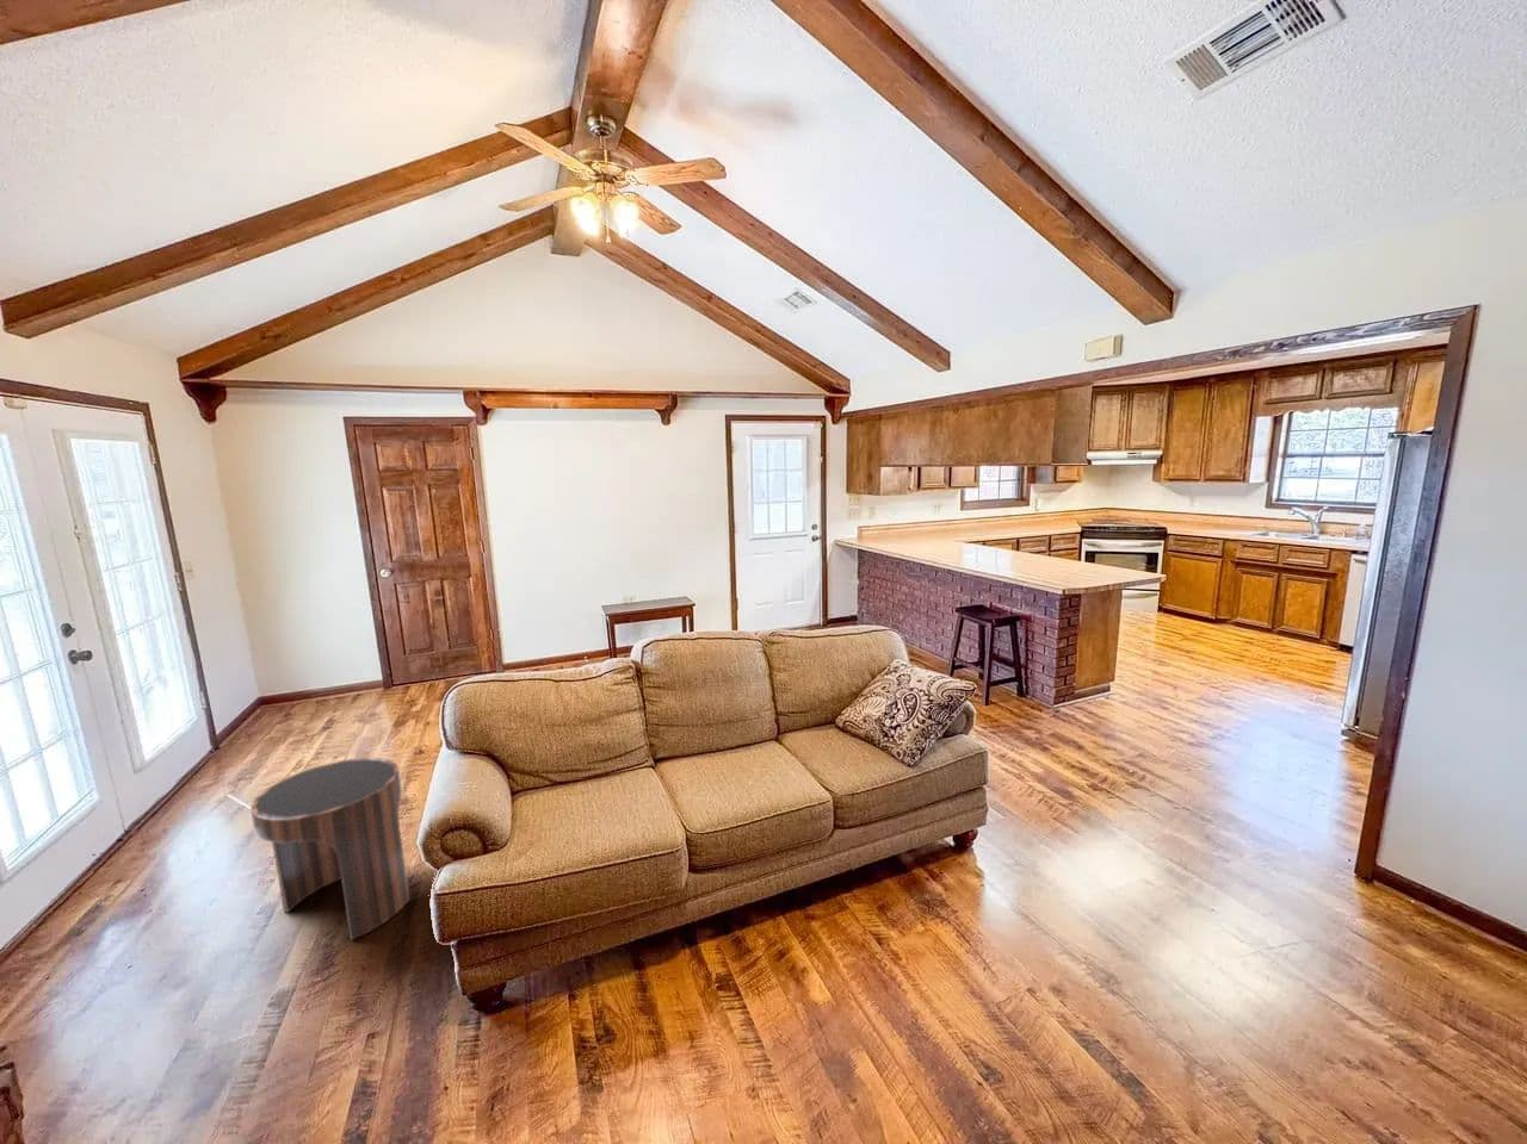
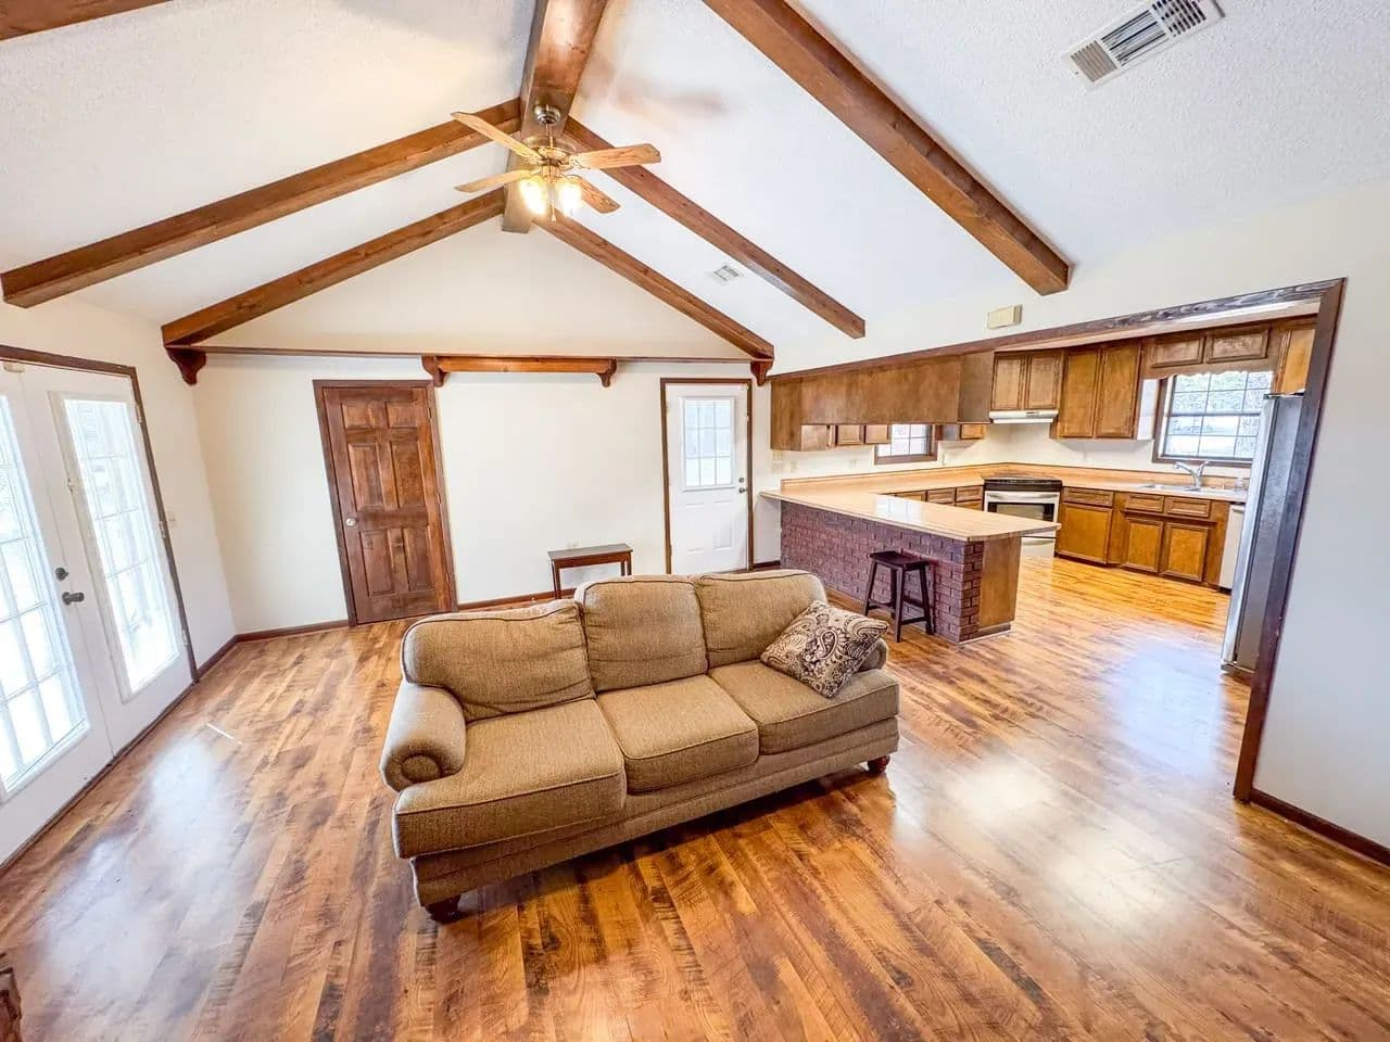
- side table [249,757,411,941]
